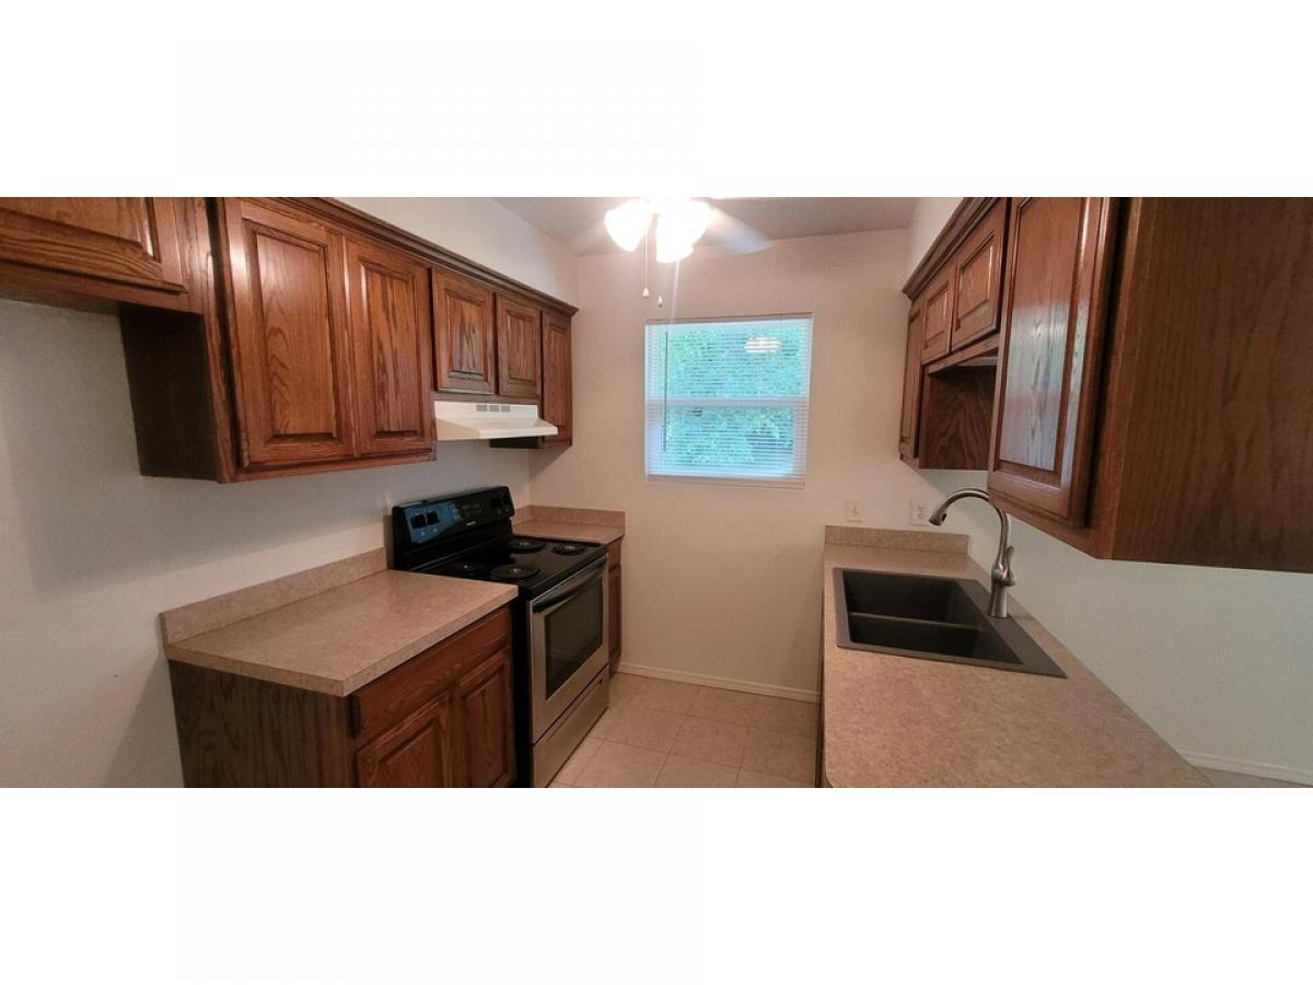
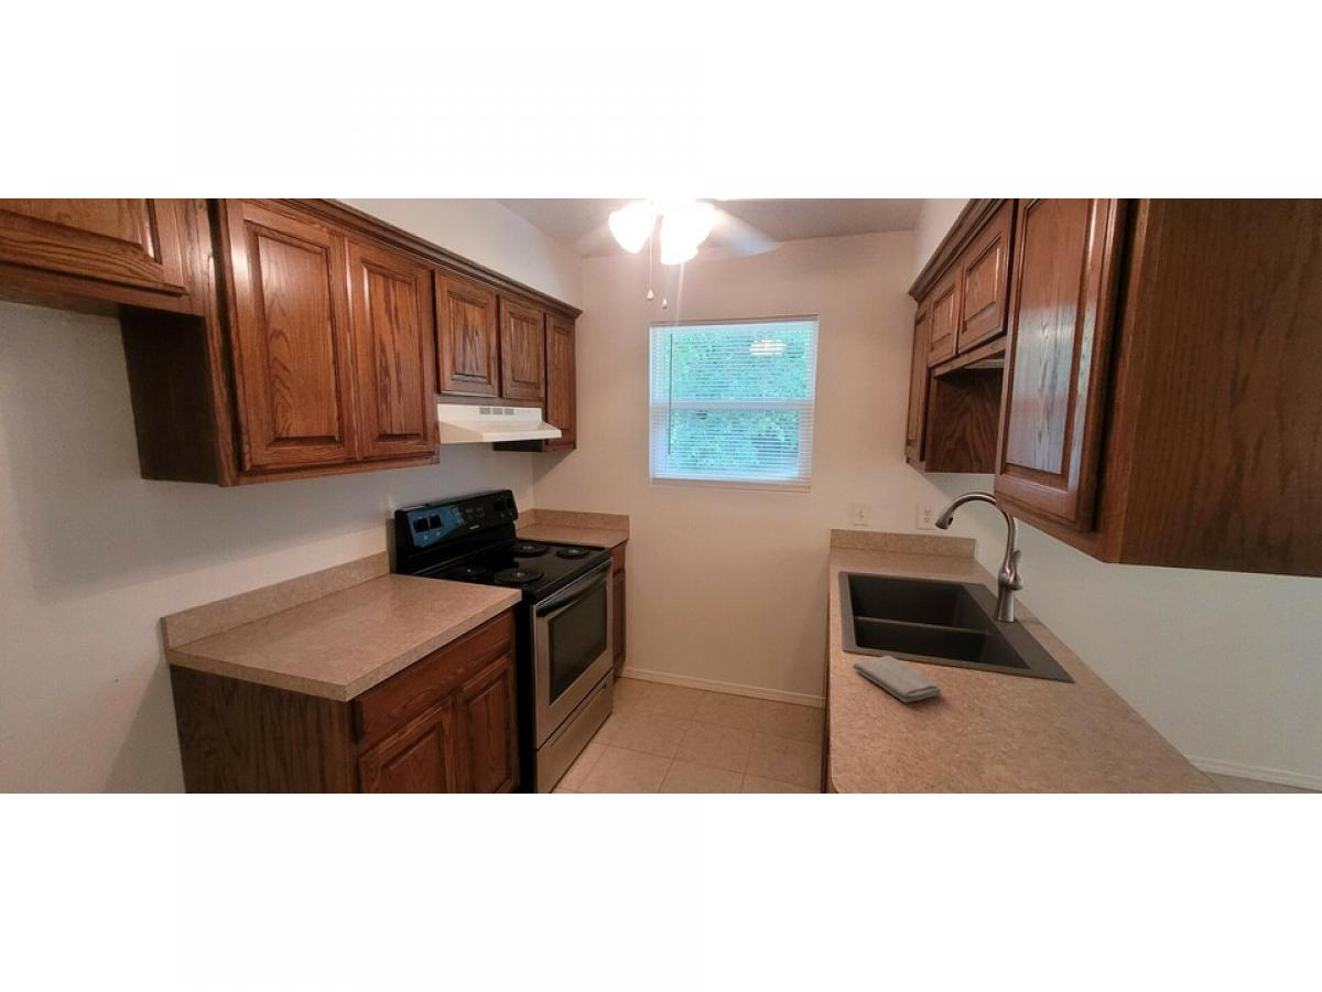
+ washcloth [852,655,942,704]
